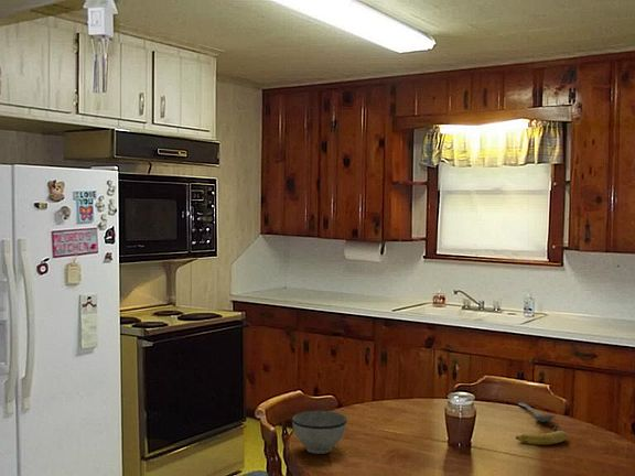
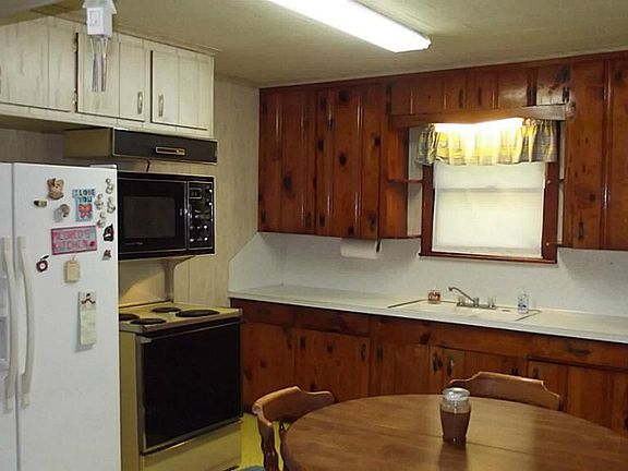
- fruit [515,425,568,446]
- bowl [291,410,347,455]
- stirrer [517,402,556,423]
